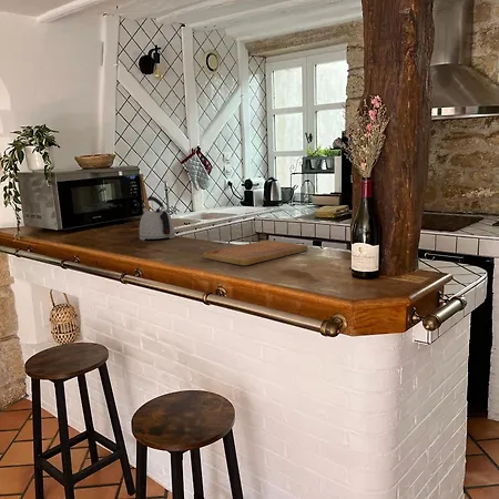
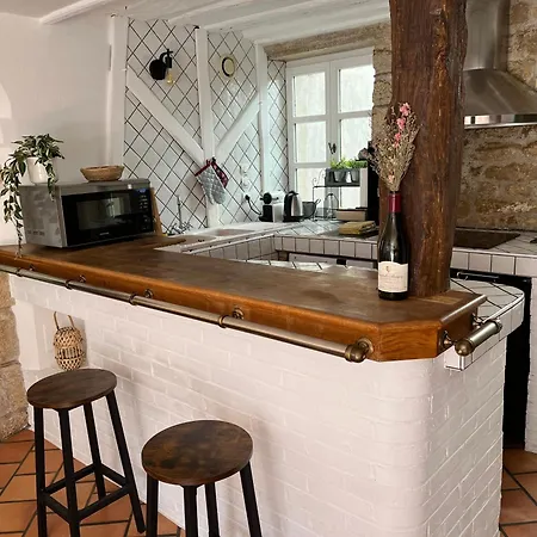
- kettle [139,195,176,242]
- cutting board [202,240,309,266]
